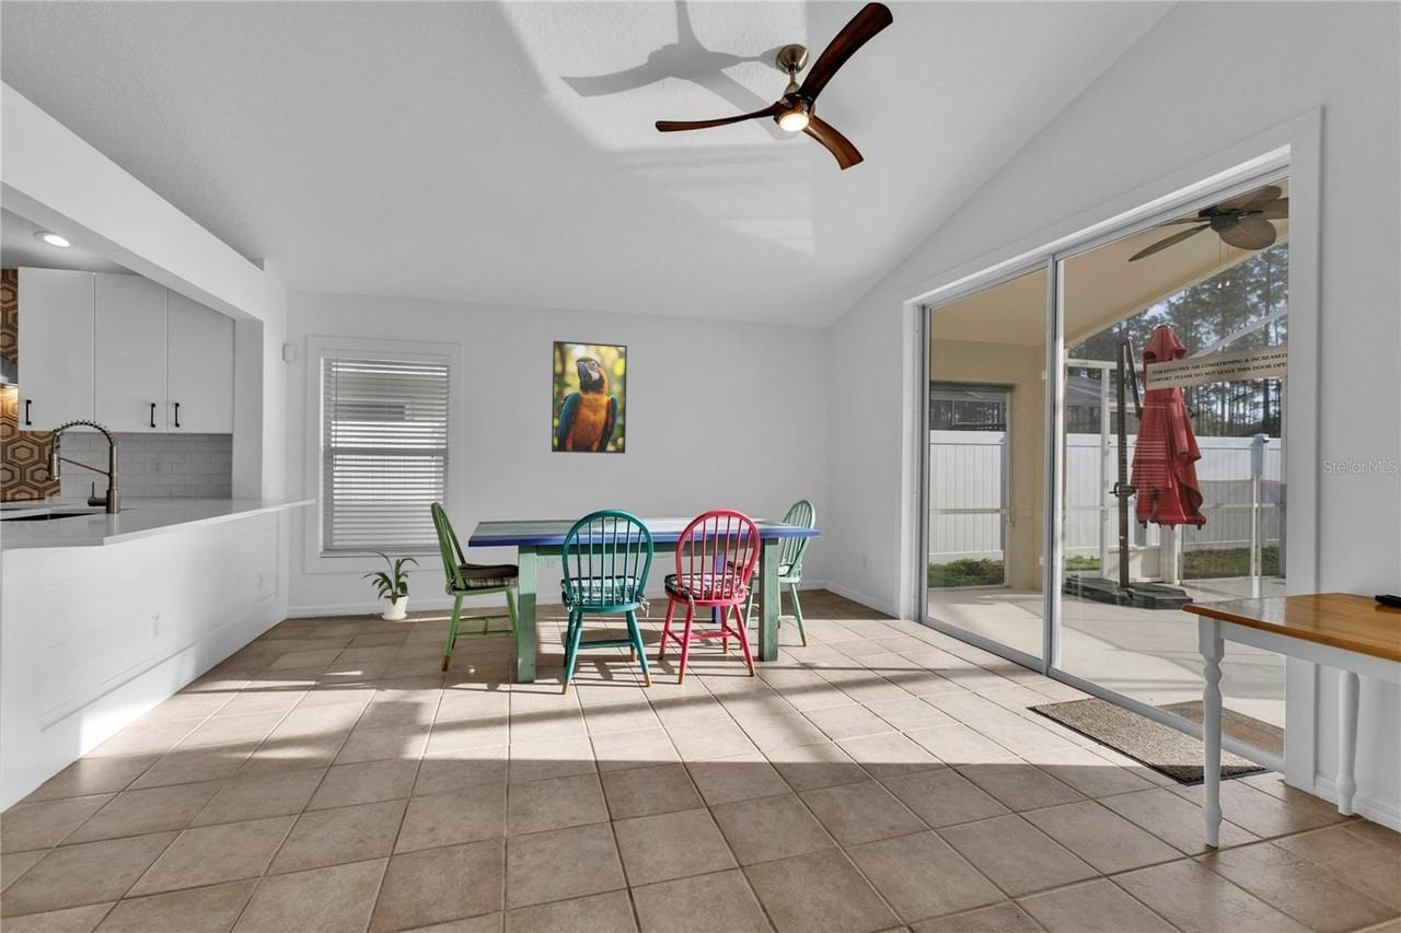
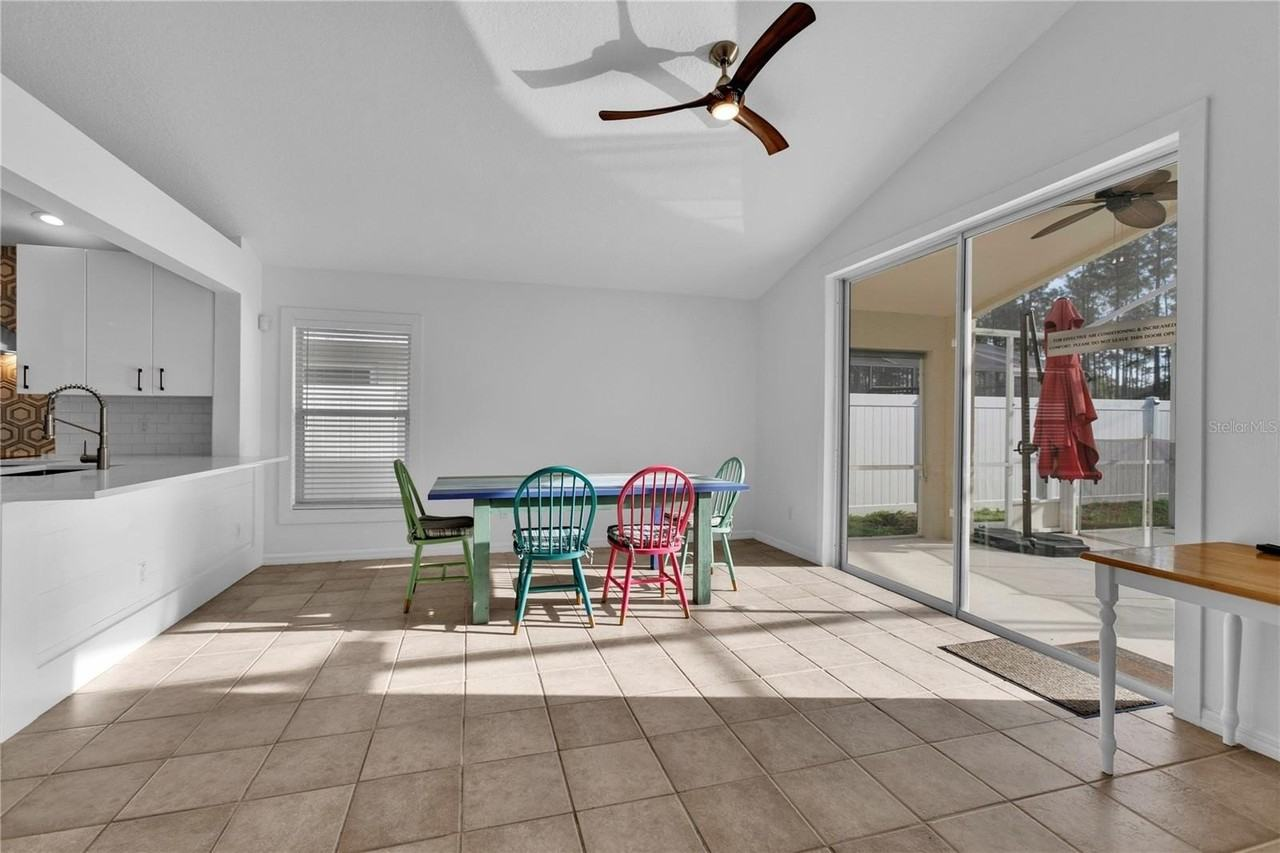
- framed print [551,340,628,455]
- house plant [361,550,420,621]
